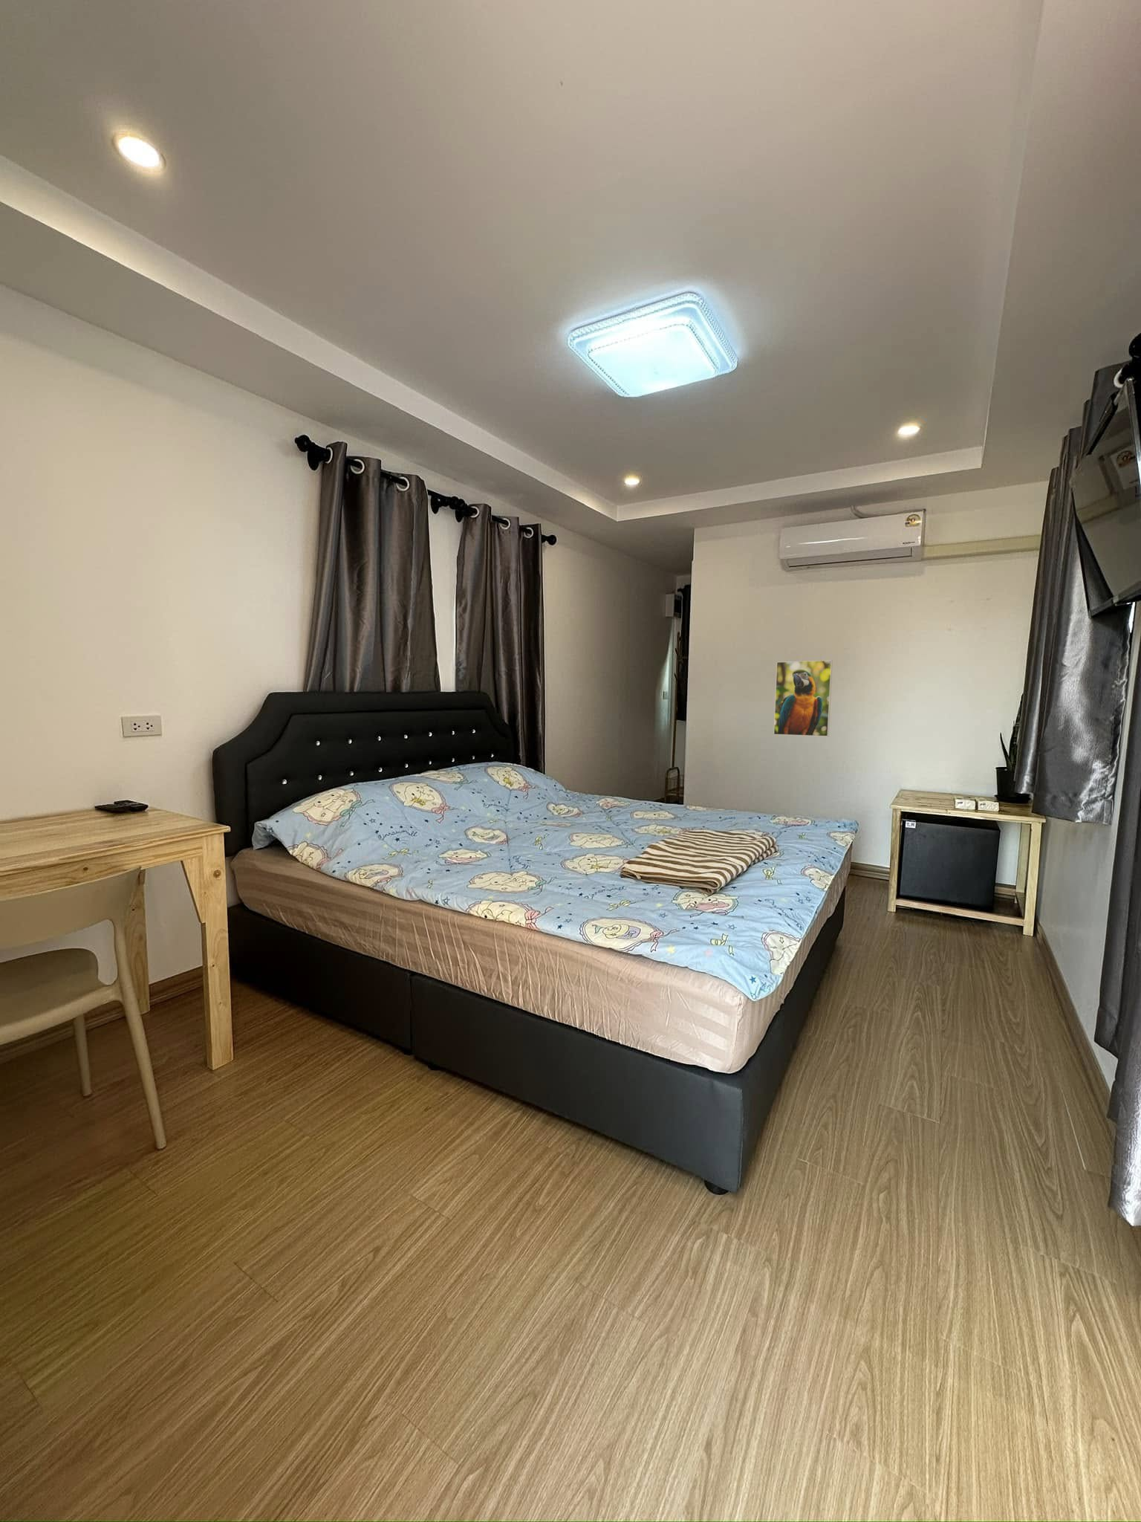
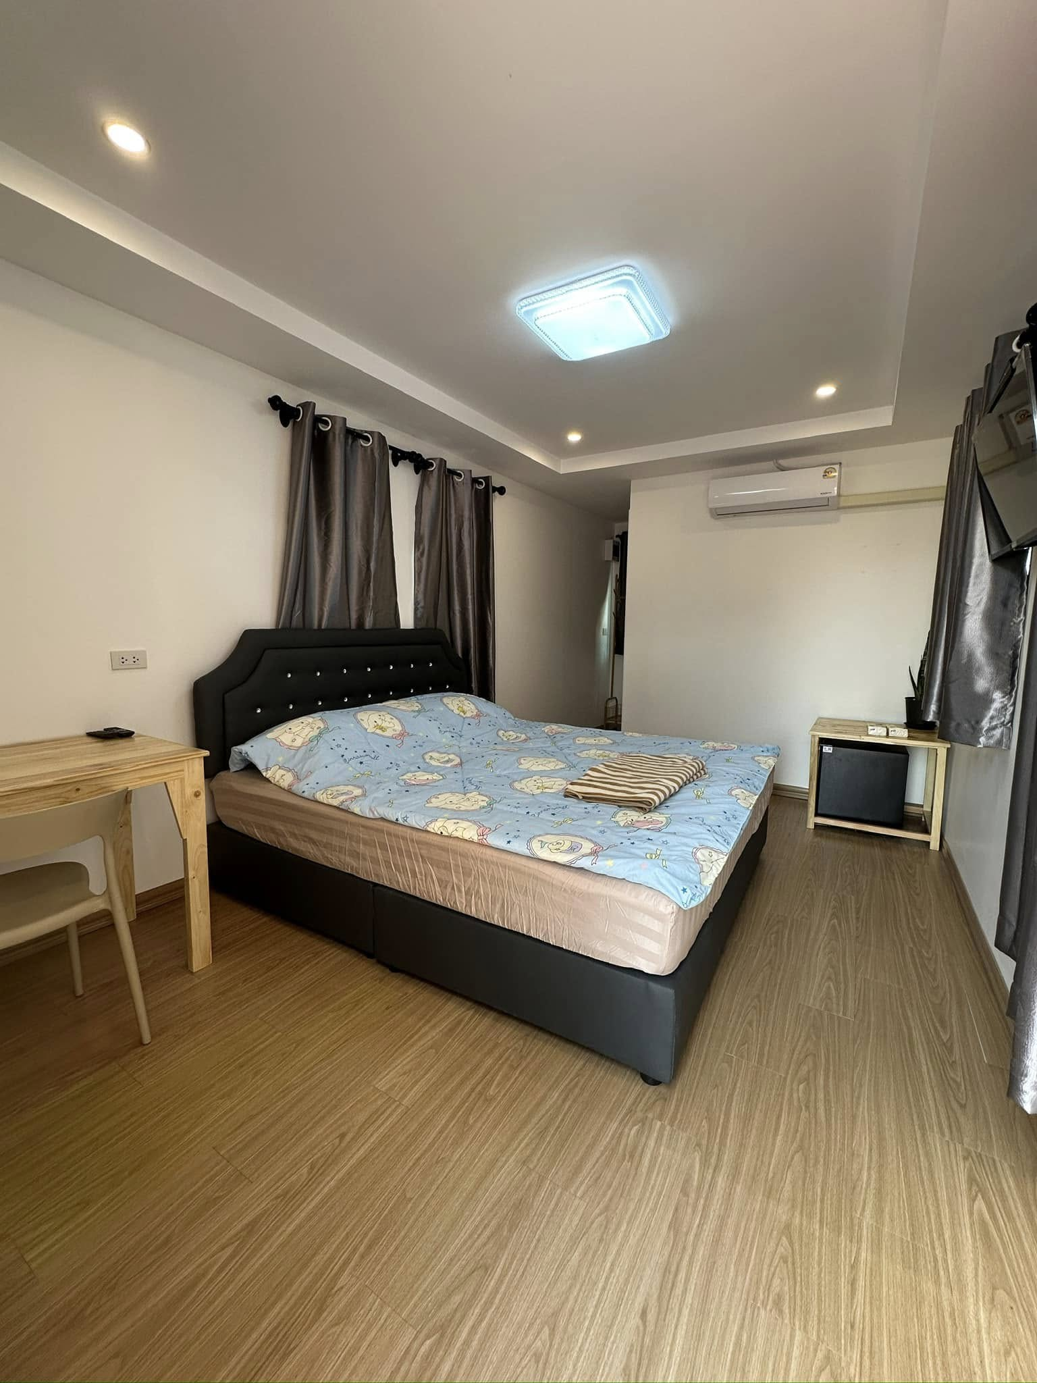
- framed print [773,659,833,737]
